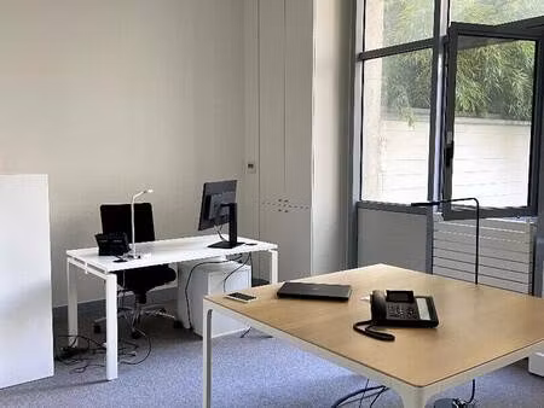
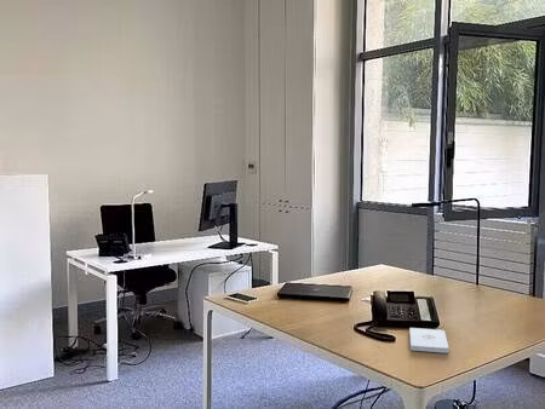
+ notepad [408,327,449,355]
